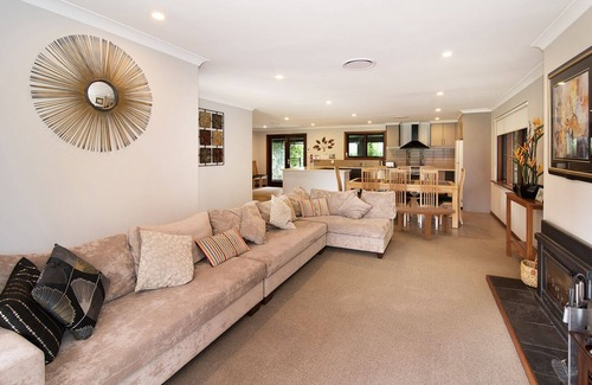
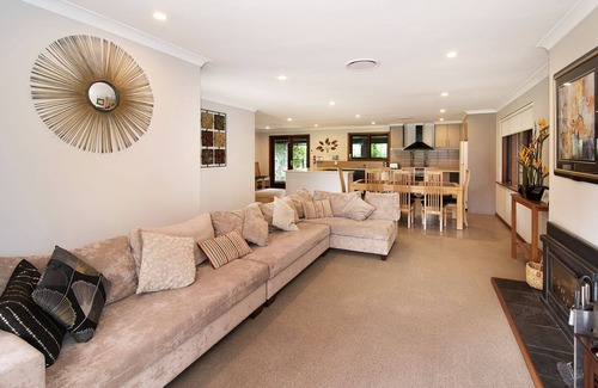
- coffee table [395,206,457,239]
